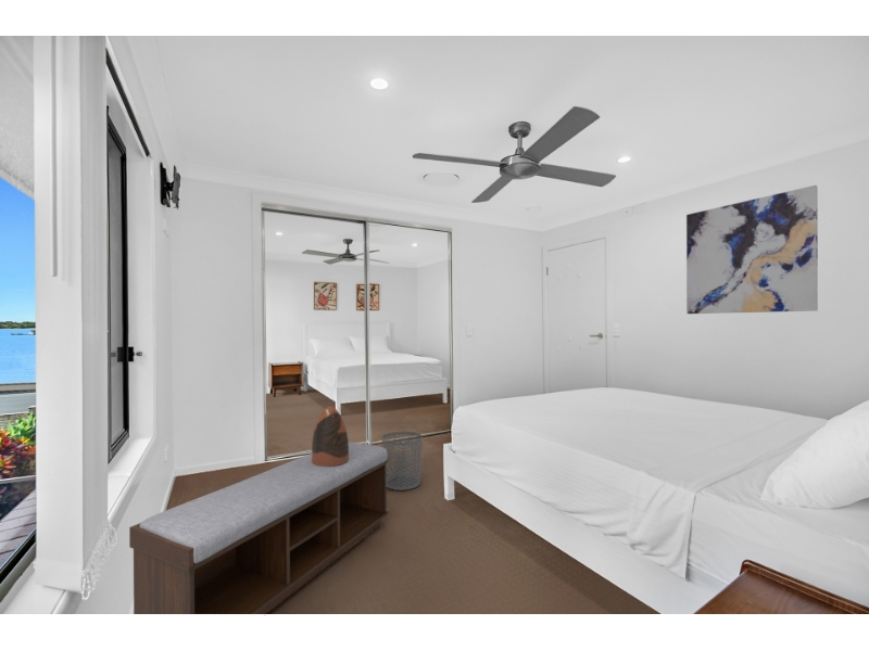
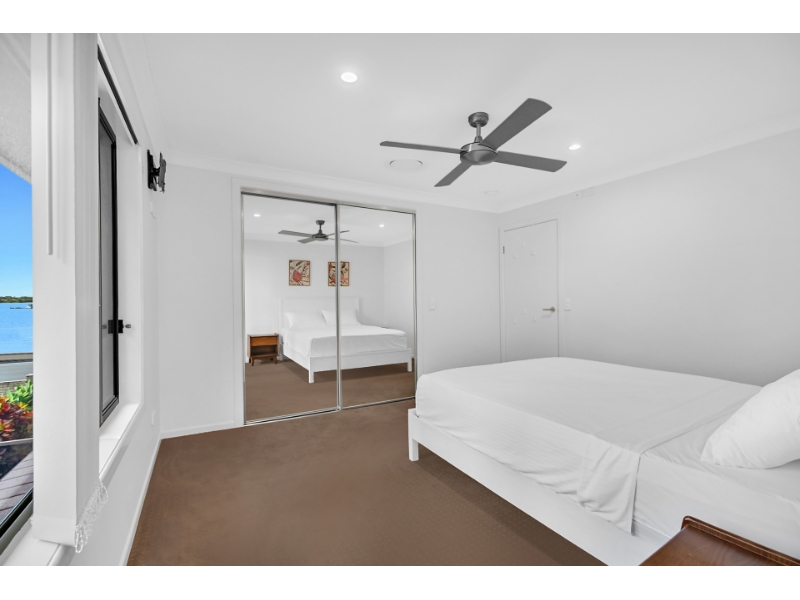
- decorative vase [311,406,350,467]
- waste bin [381,431,424,492]
- bench [128,442,390,615]
- wall art [685,184,819,315]
